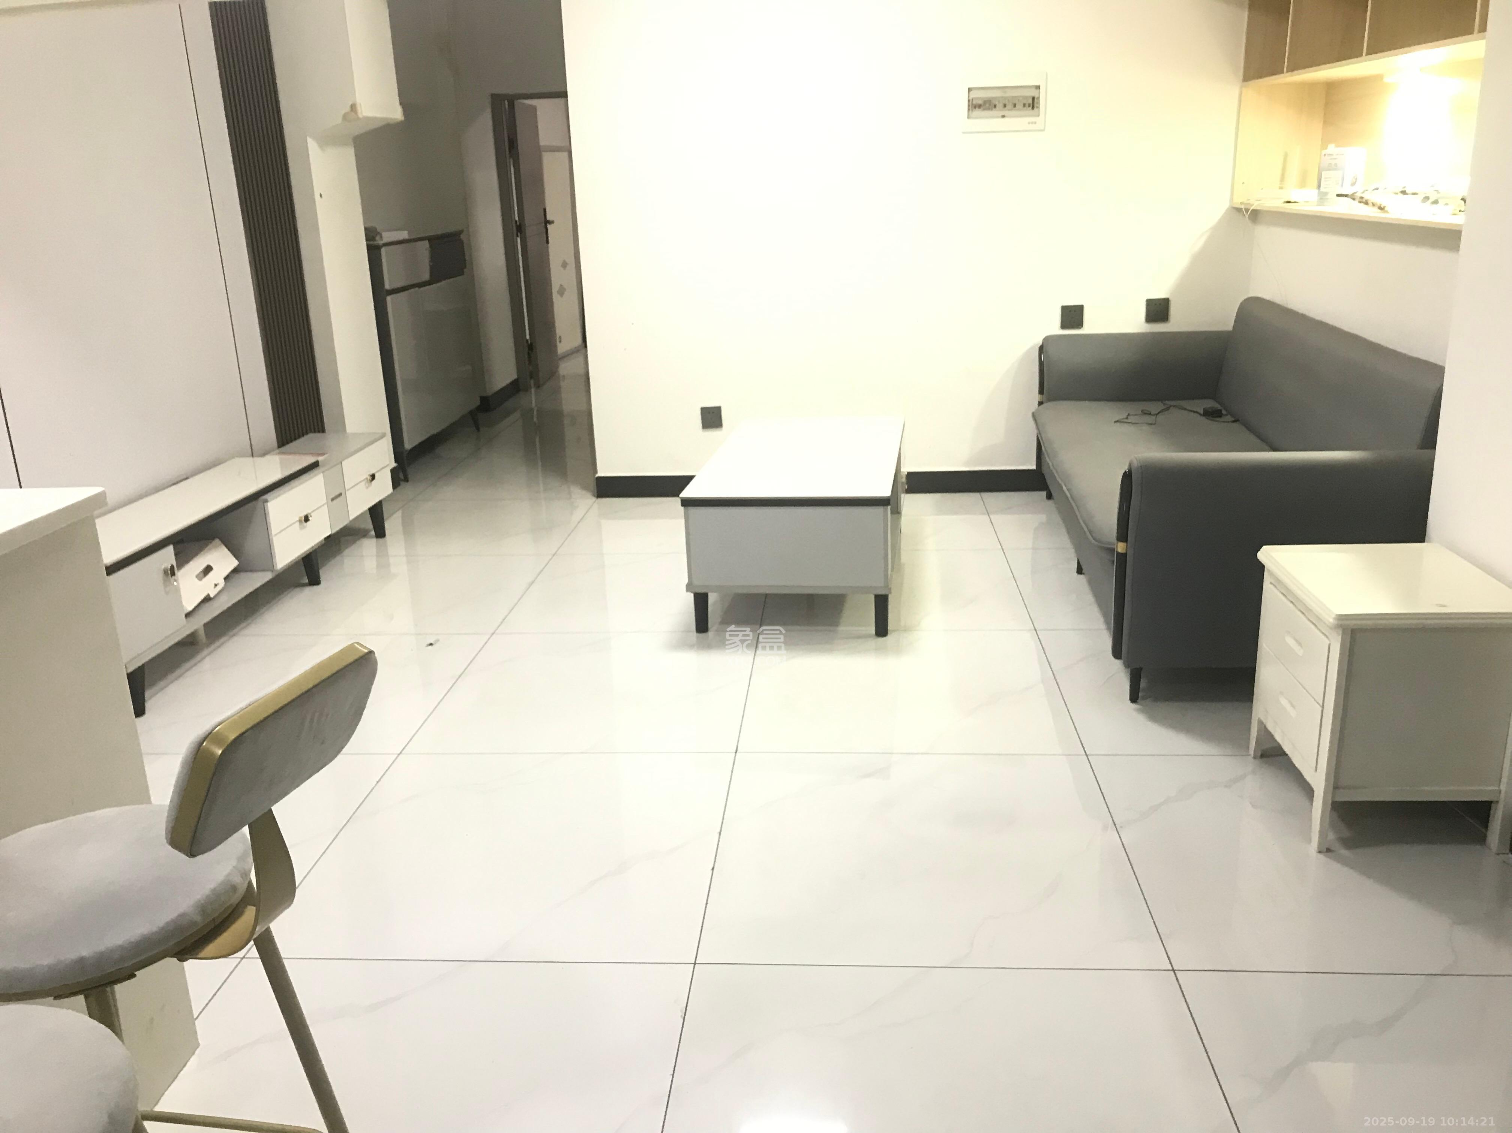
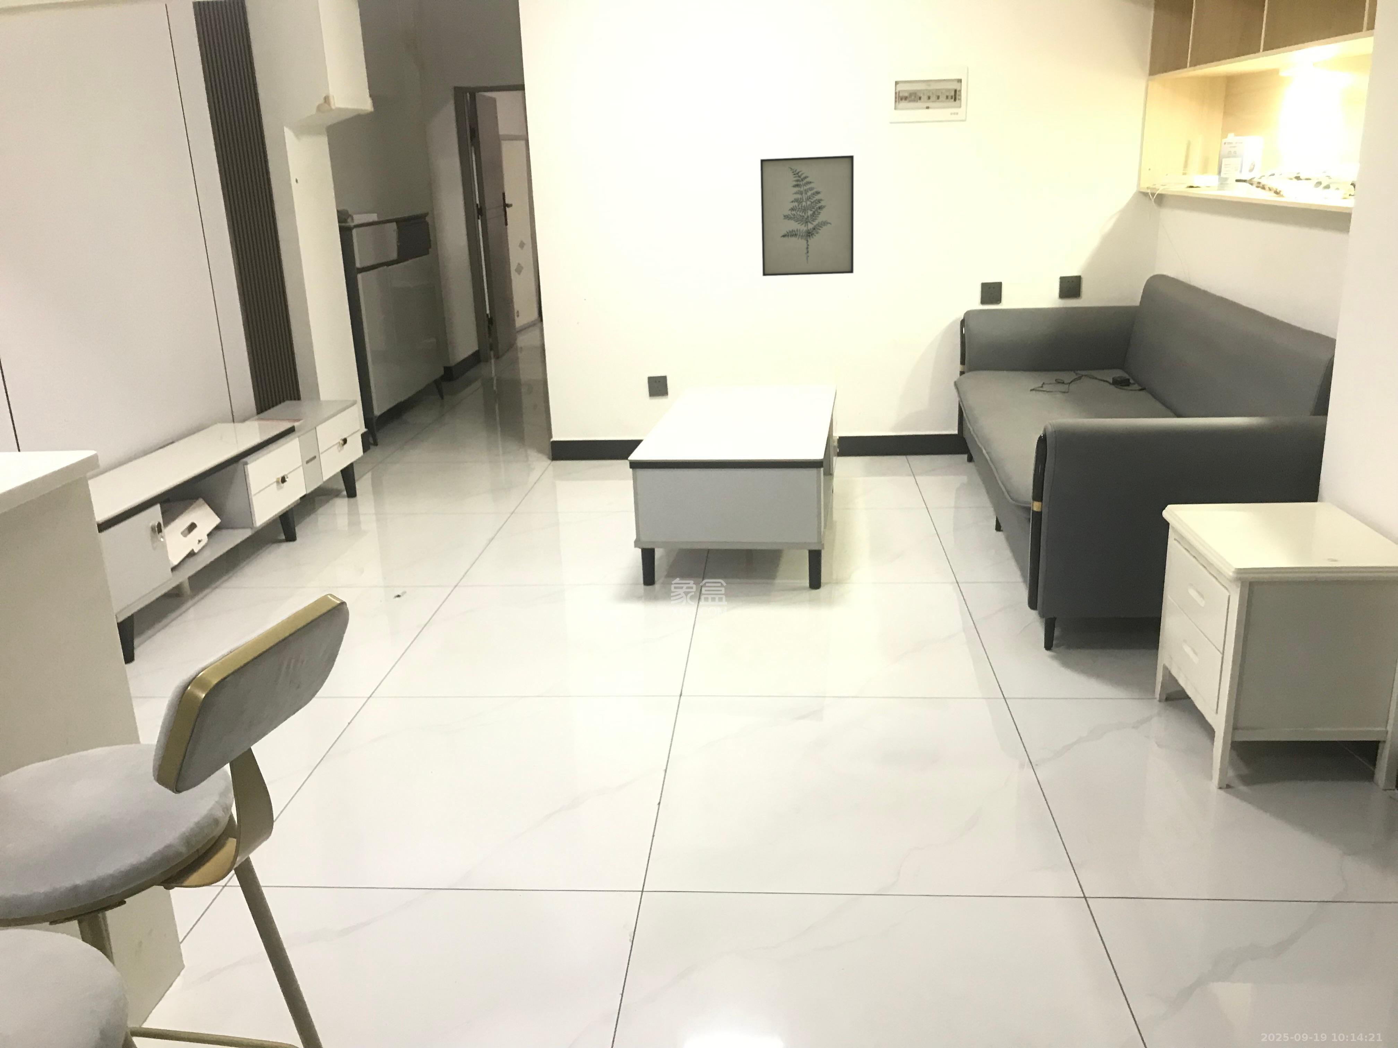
+ wall art [760,155,854,276]
